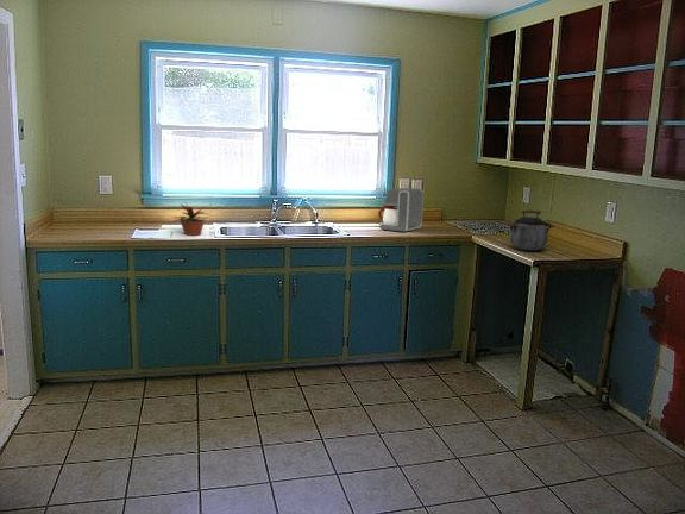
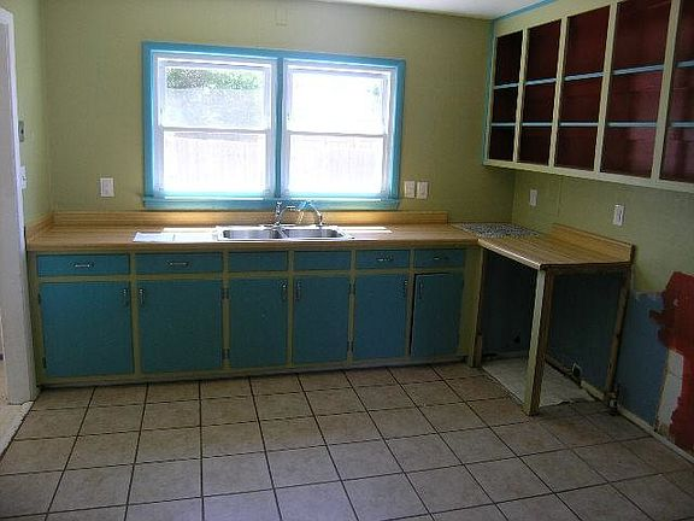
- potted plant [172,200,209,237]
- kettle [504,209,555,252]
- coffee maker [377,187,425,233]
